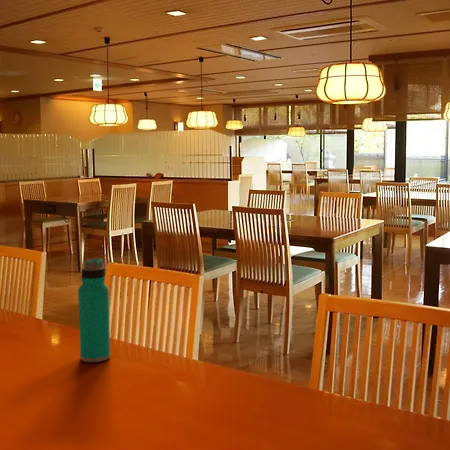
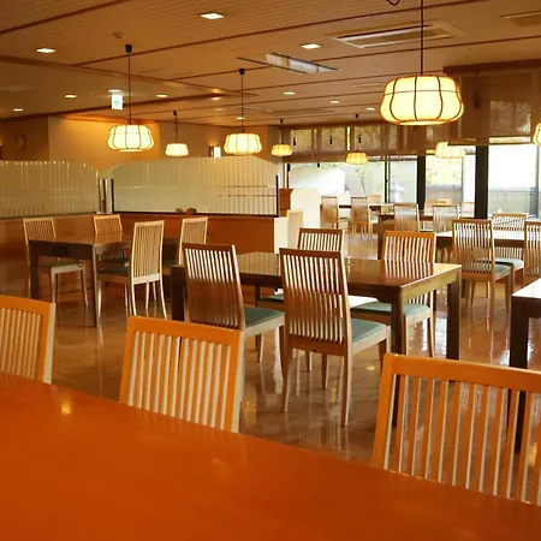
- water bottle [77,257,111,363]
